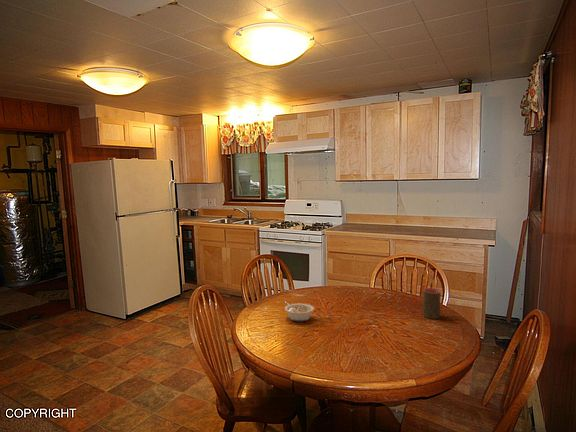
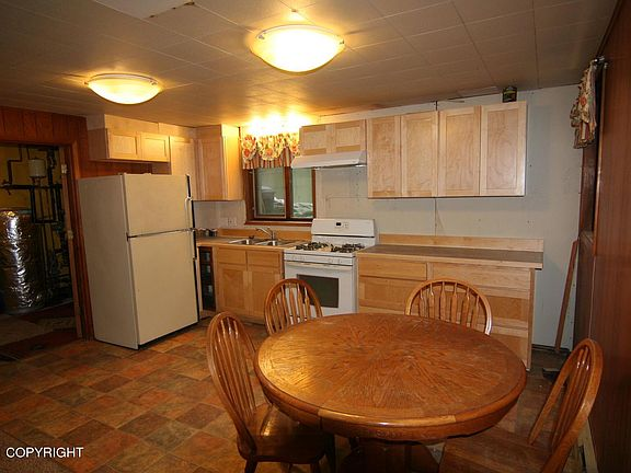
- legume [284,300,315,322]
- cup [422,287,441,320]
